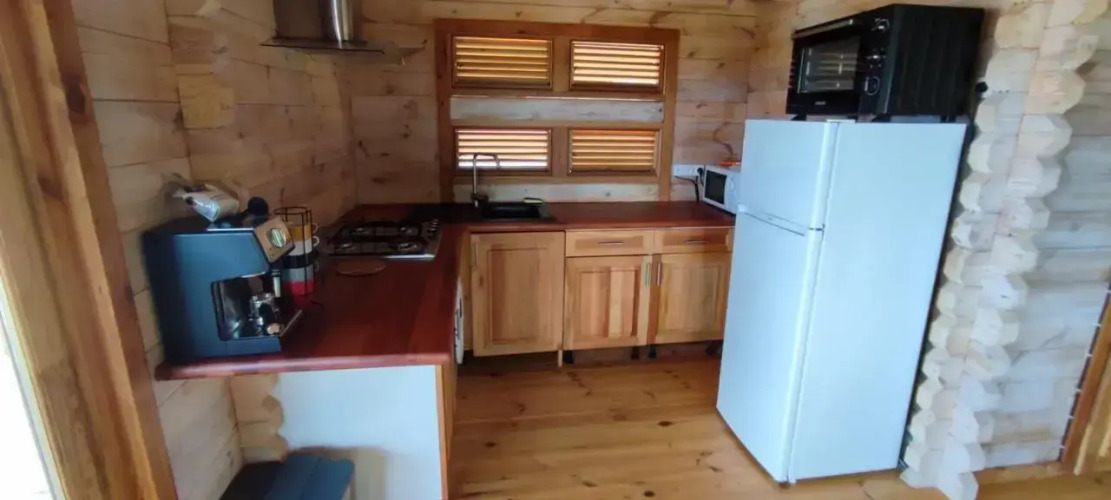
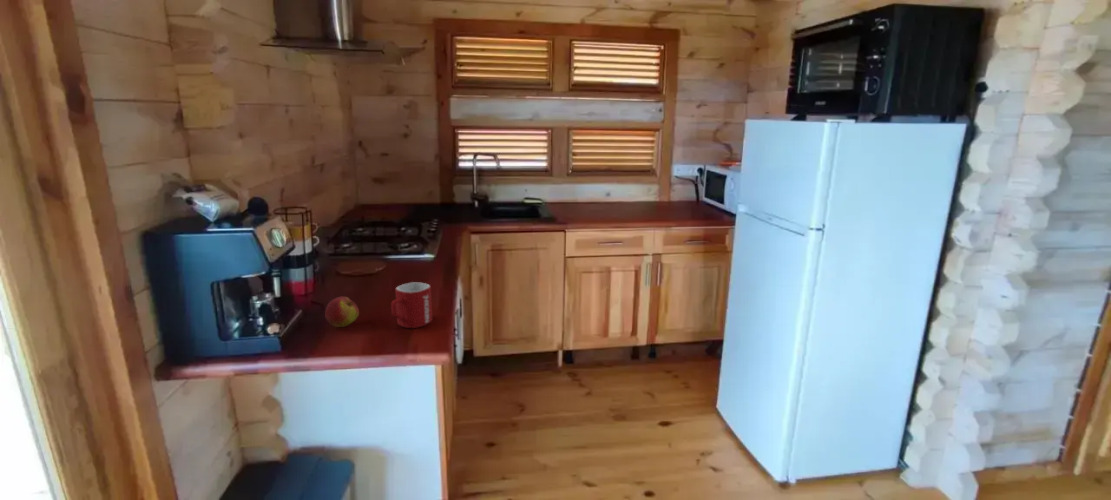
+ mug [390,281,433,329]
+ apple [324,296,360,328]
